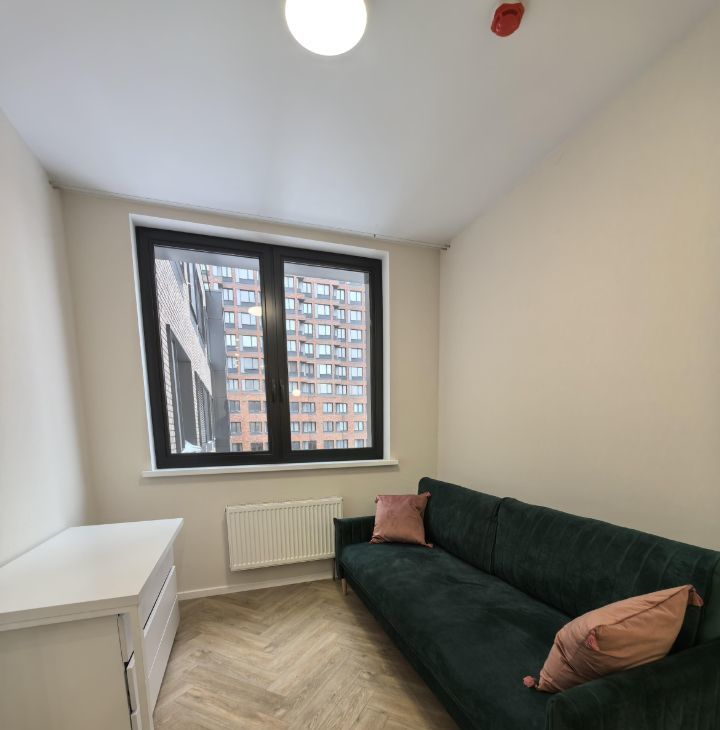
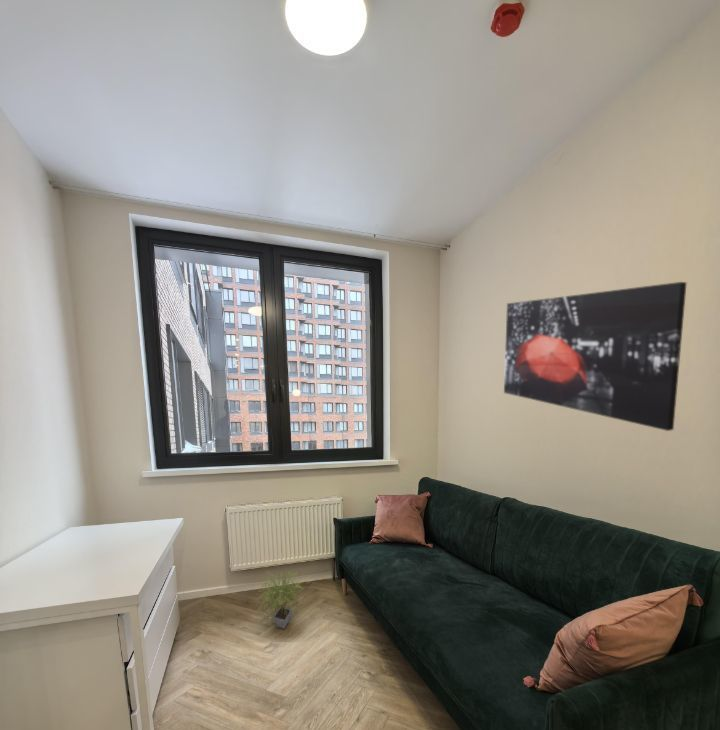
+ wall art [503,281,688,432]
+ potted plant [258,569,305,630]
